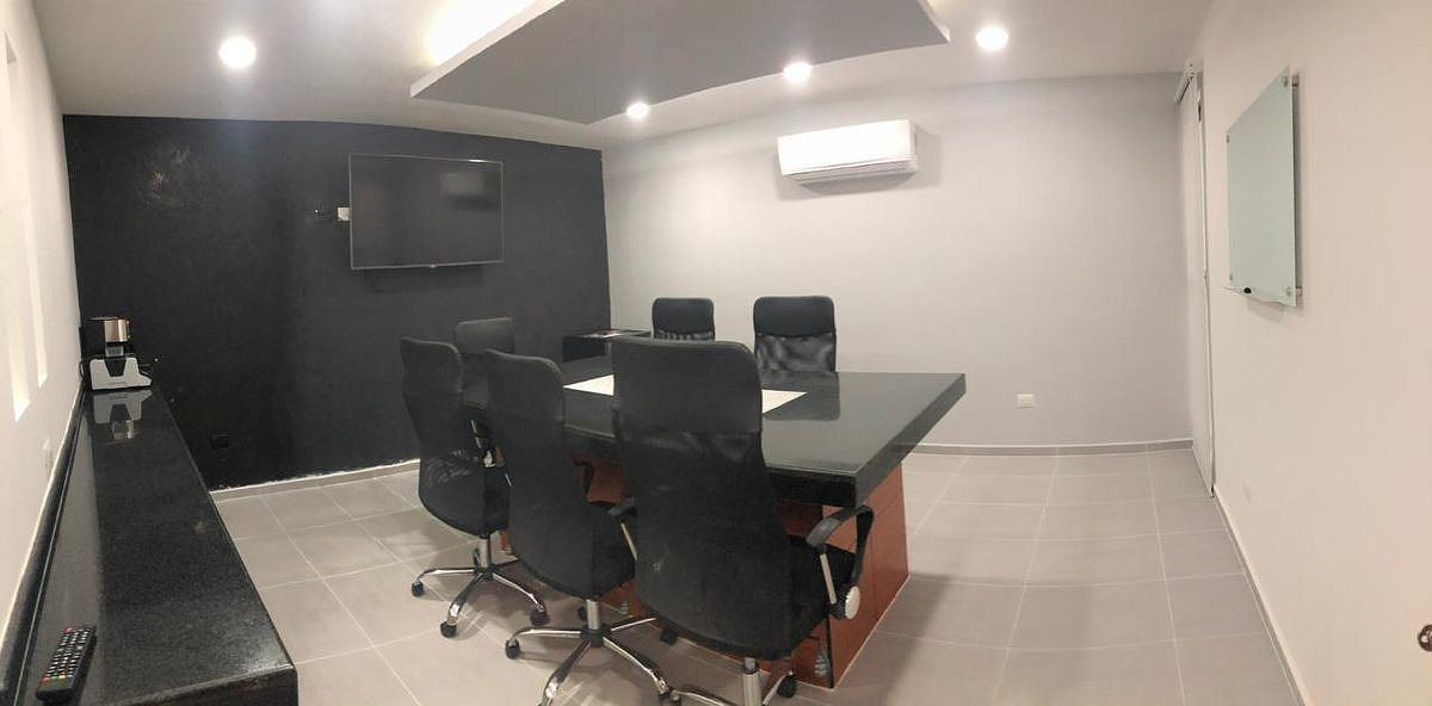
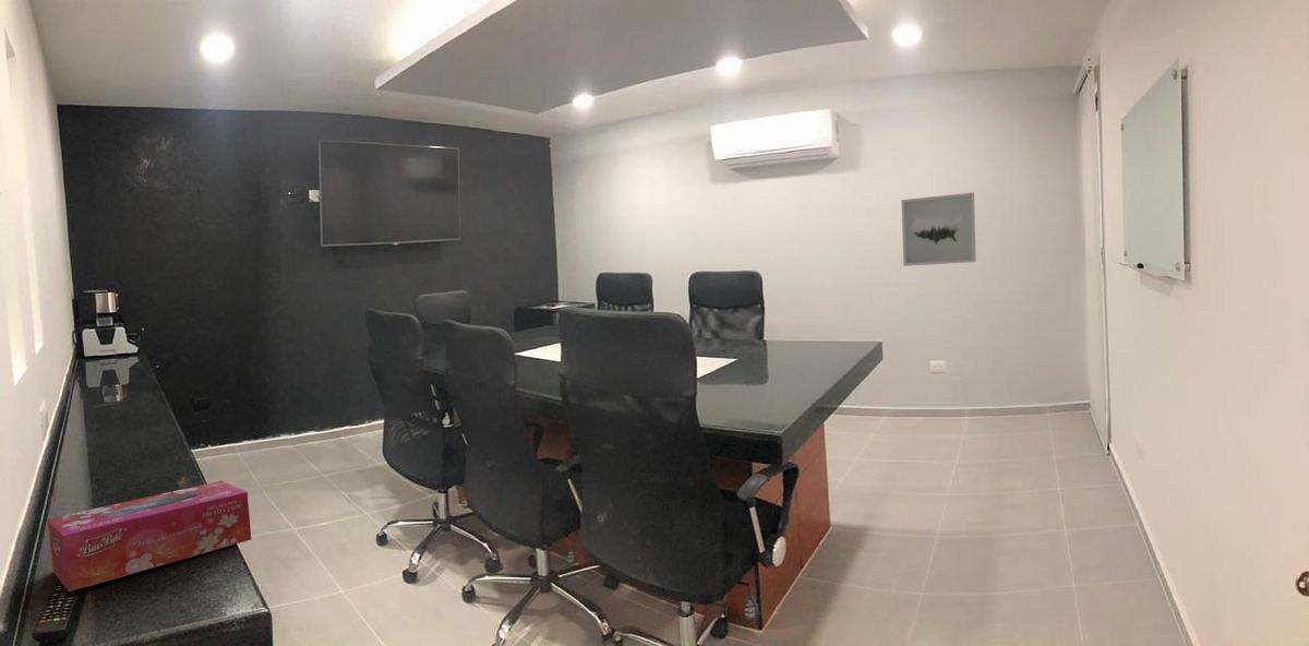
+ wall art [900,191,977,267]
+ tissue box [46,480,252,593]
